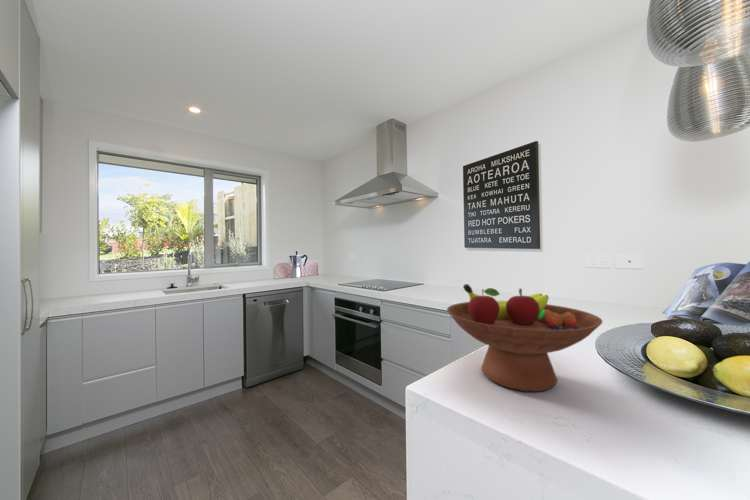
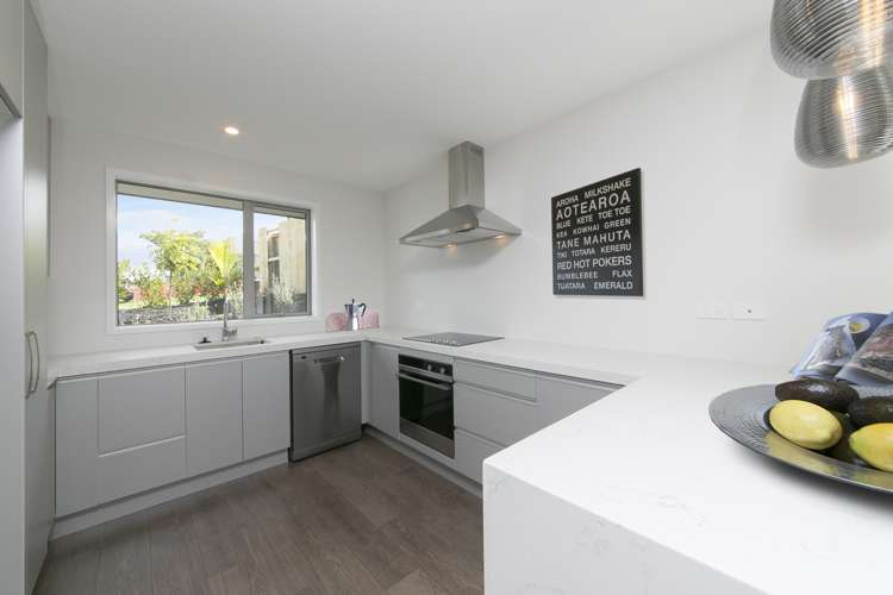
- fruit bowl [446,283,604,393]
